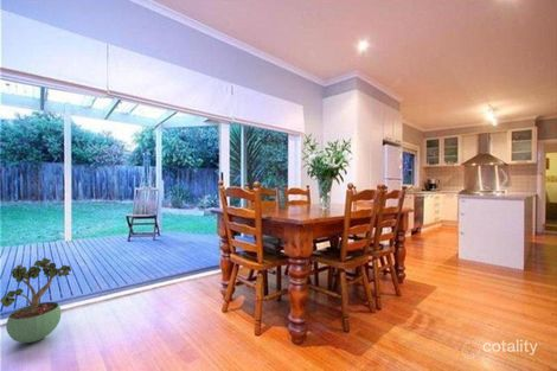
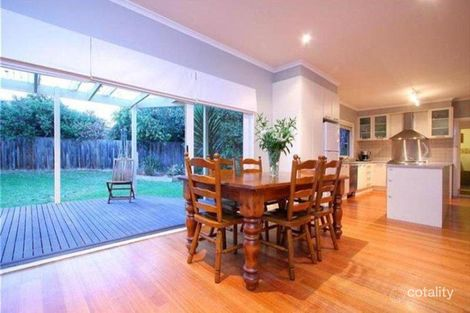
- potted plant [0,257,72,344]
